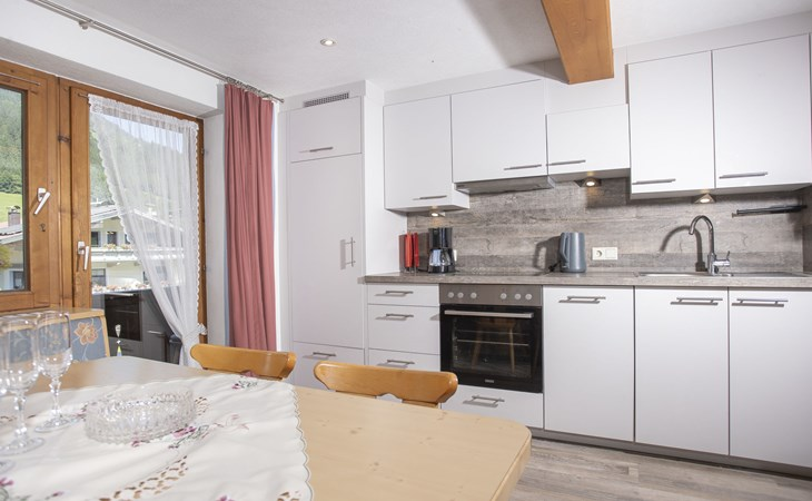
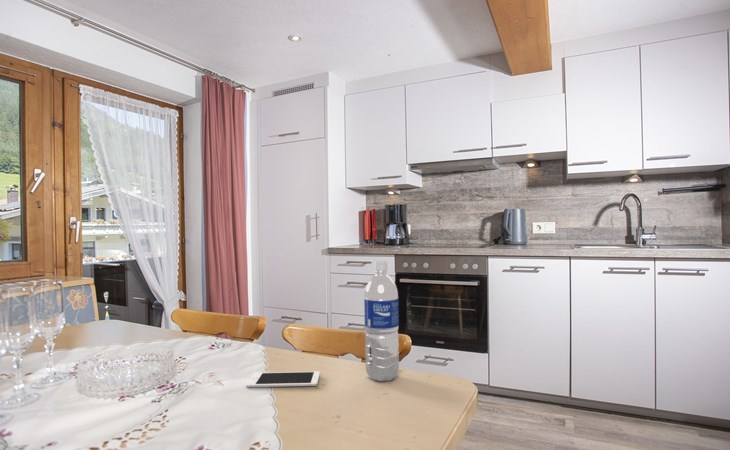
+ cell phone [245,370,321,388]
+ water bottle [363,260,400,382]
